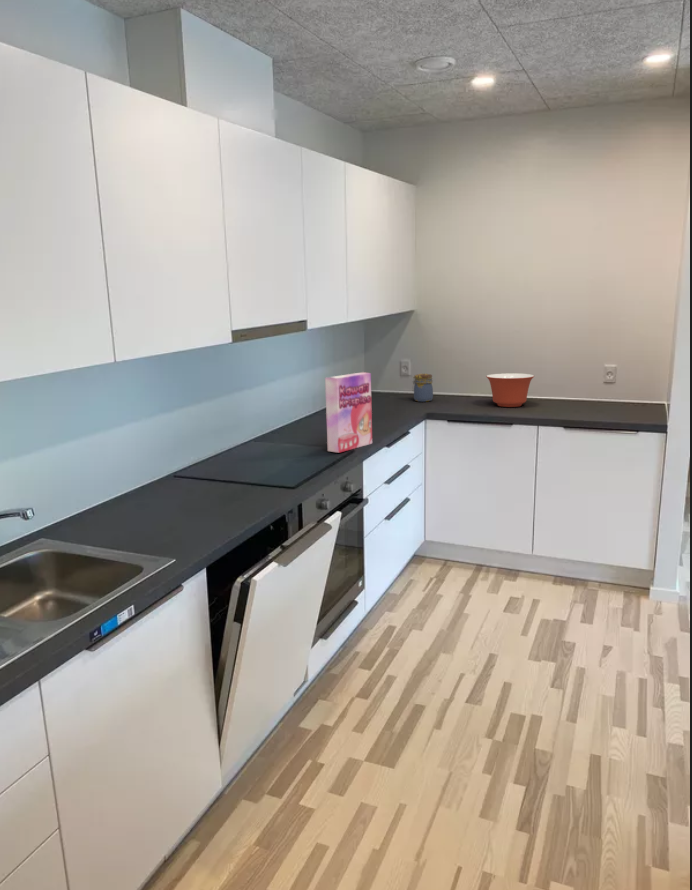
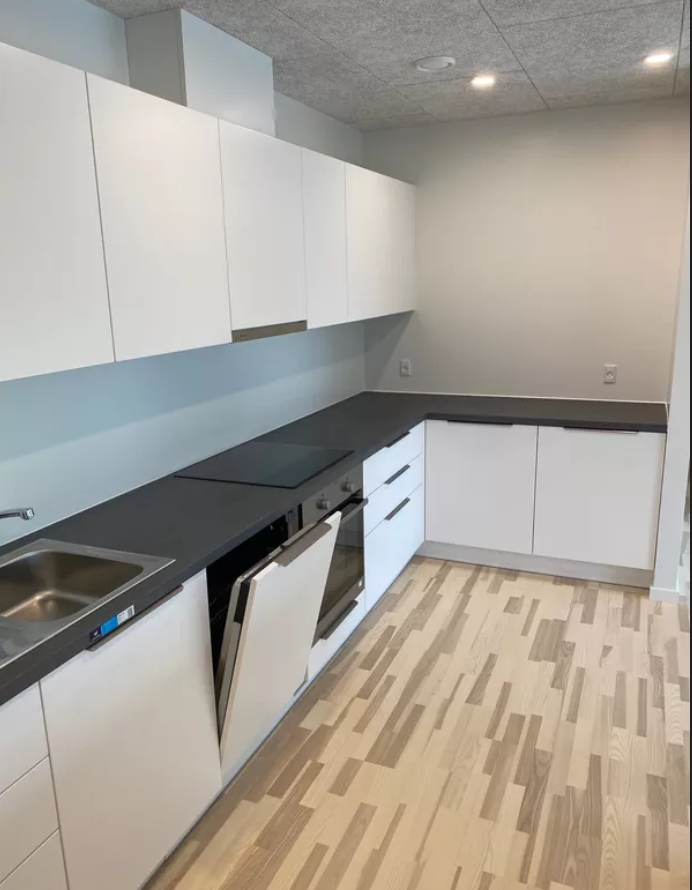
- mixing bowl [485,373,535,408]
- jar [411,373,434,403]
- cereal box [324,371,373,454]
